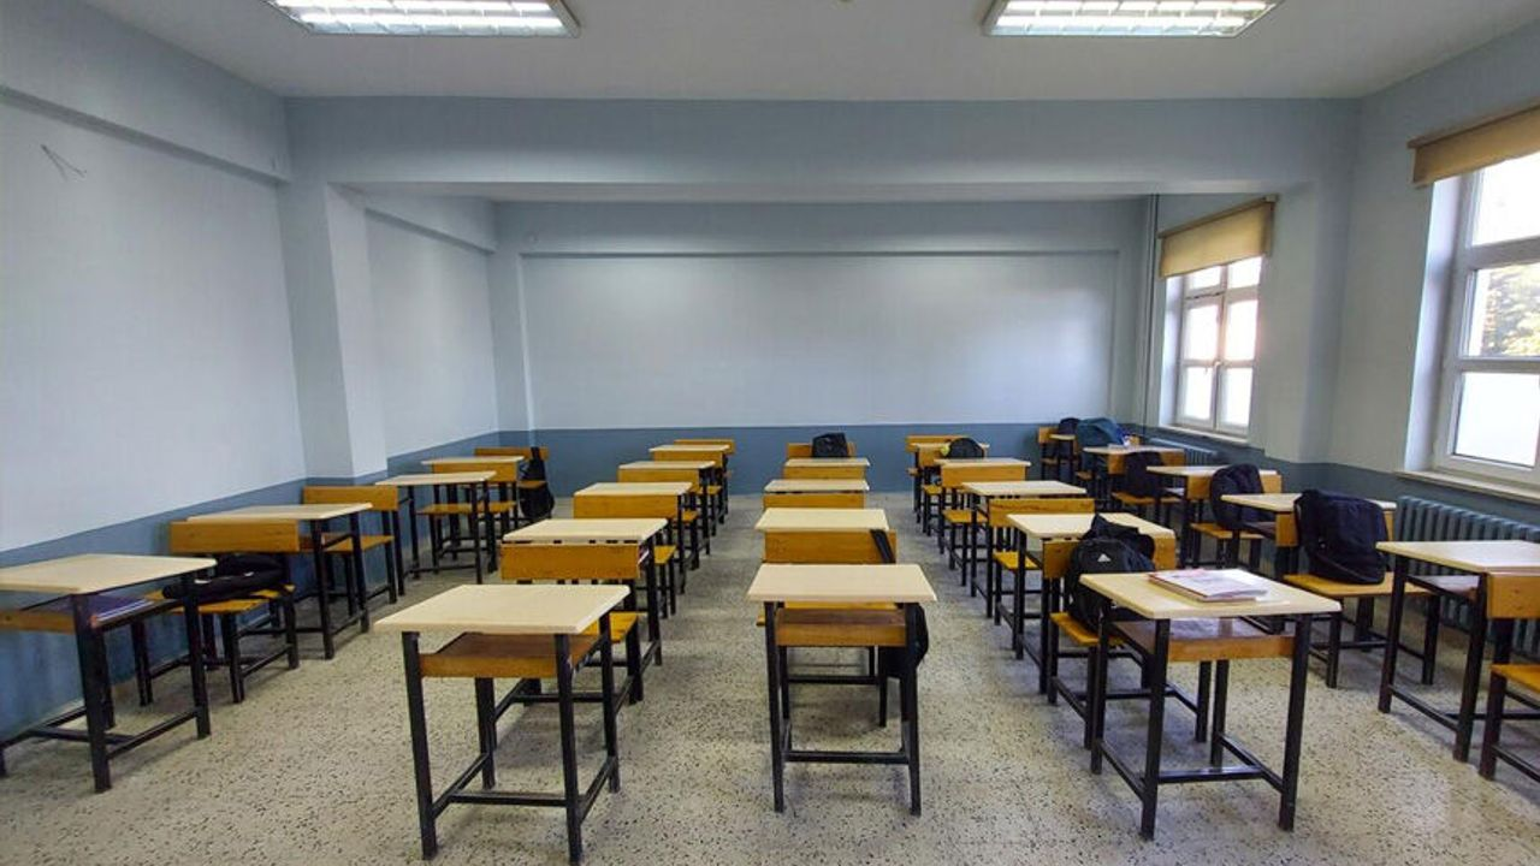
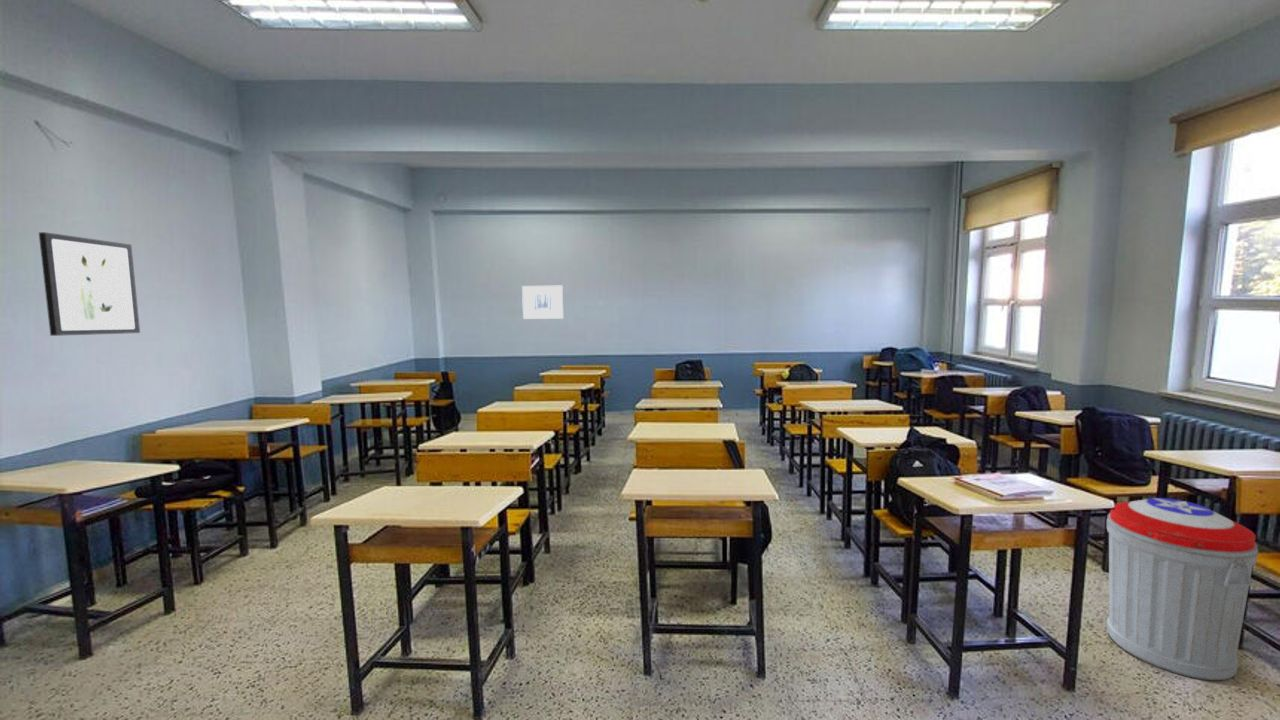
+ trash can [1106,497,1259,681]
+ wall art [521,285,564,320]
+ wall art [38,231,141,337]
